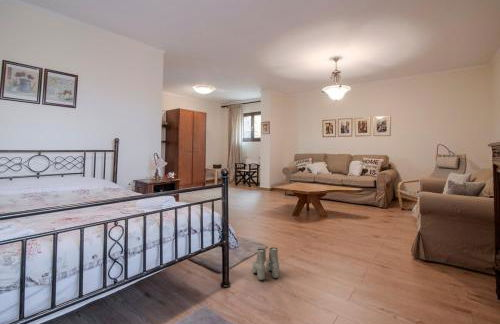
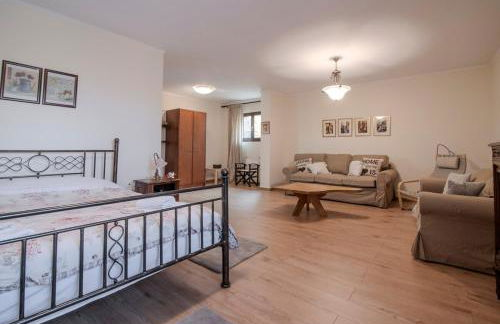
- boots [252,246,280,281]
